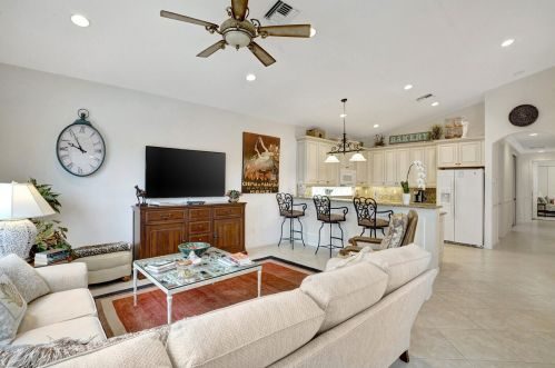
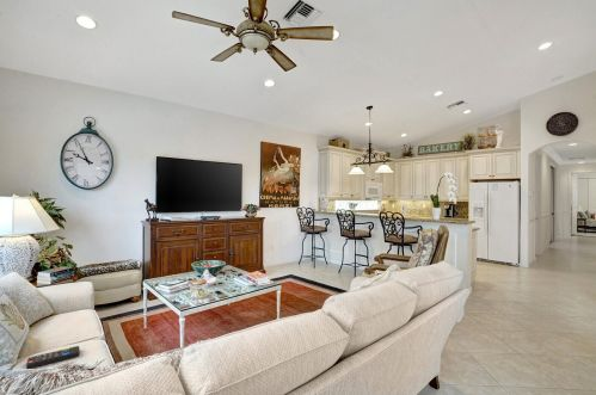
+ remote control [25,345,81,370]
